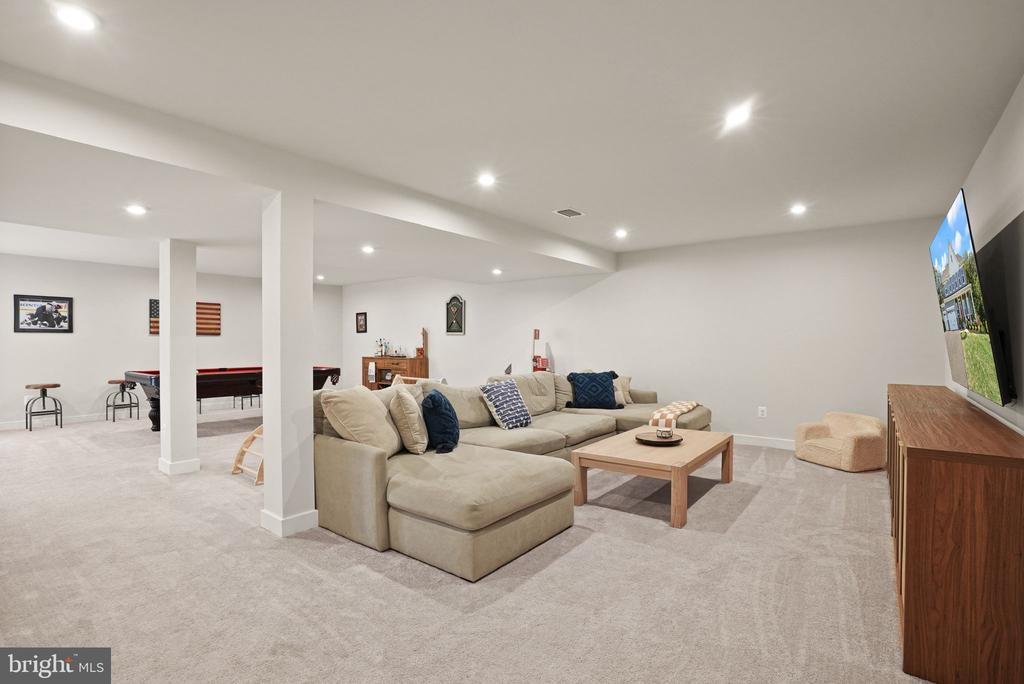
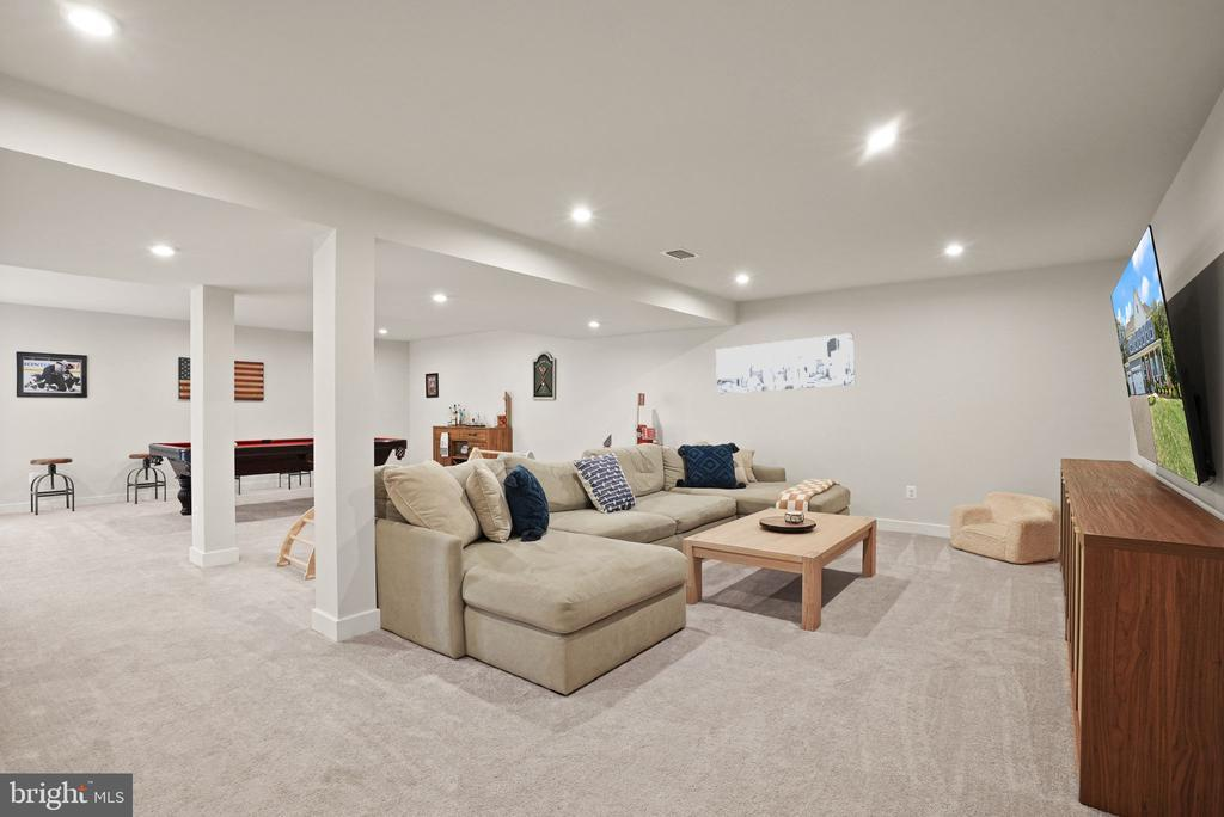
+ wall art [715,332,857,395]
